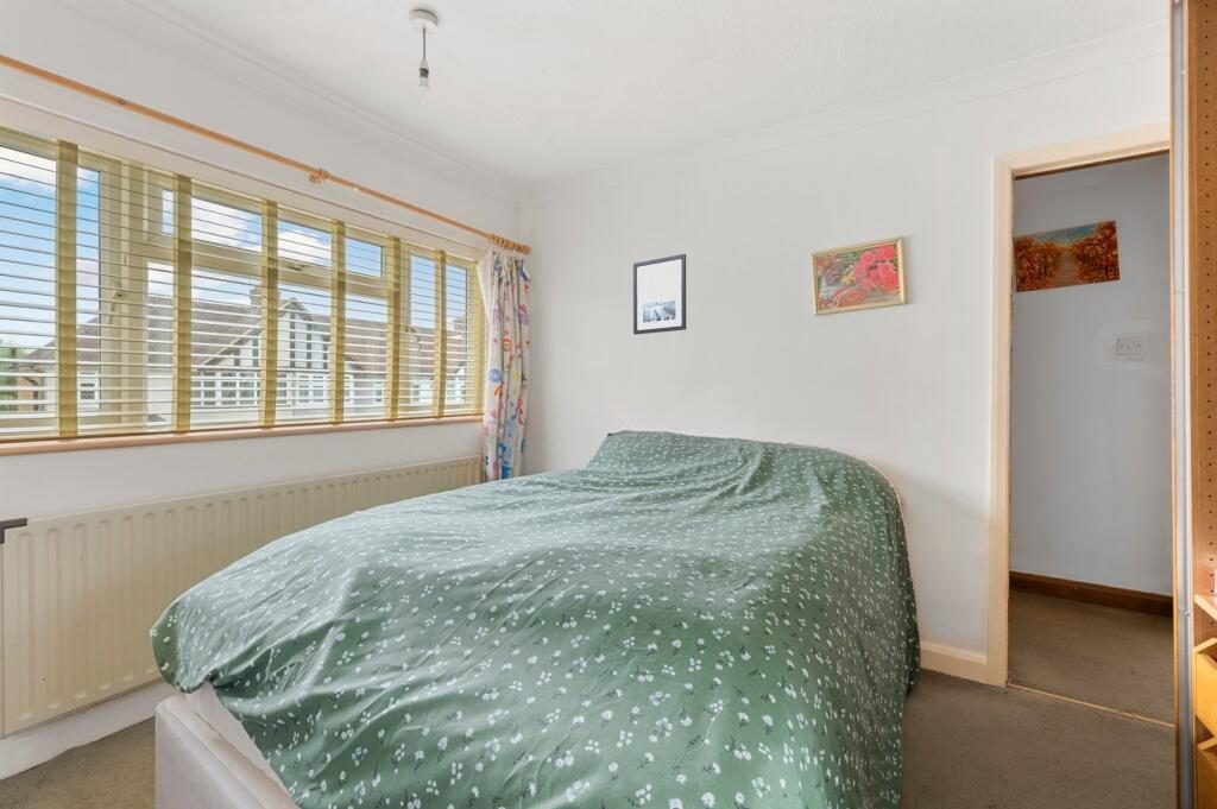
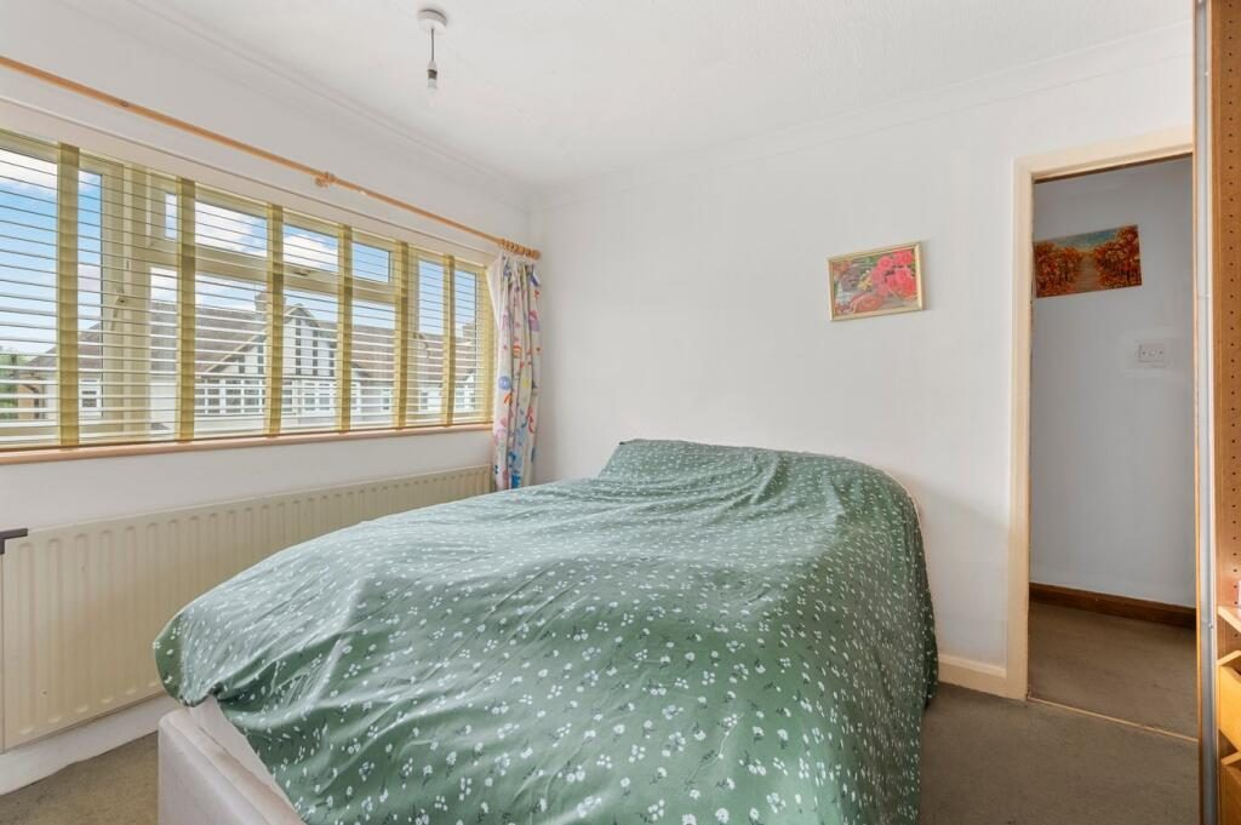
- wall art [632,253,687,336]
